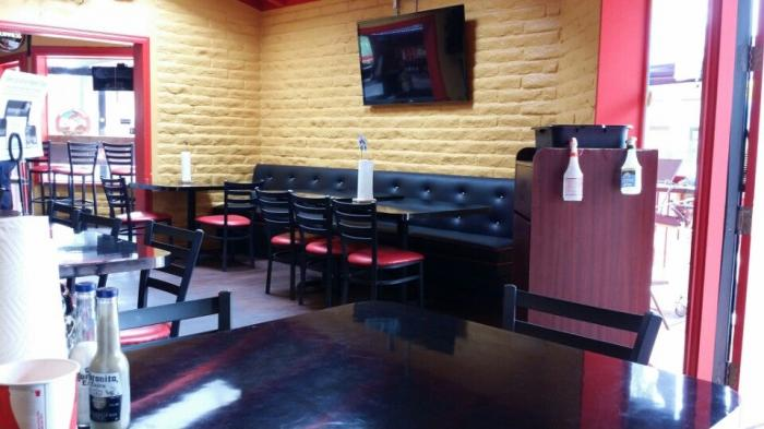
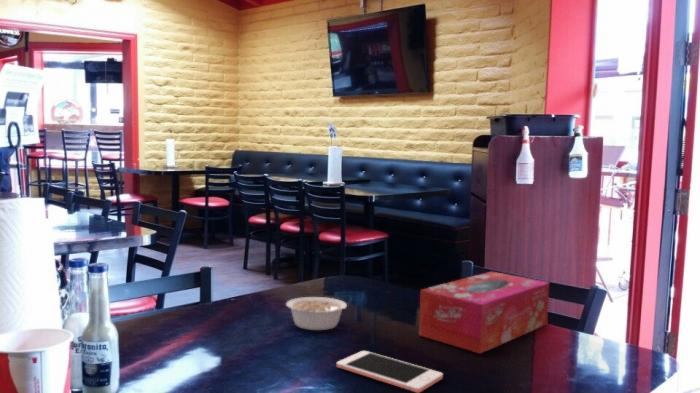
+ tissue box [418,270,550,355]
+ legume [285,296,348,331]
+ cell phone [335,350,444,393]
